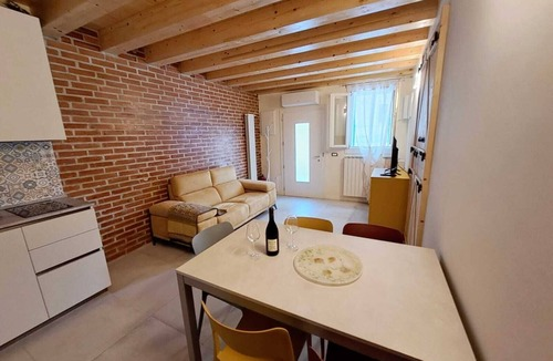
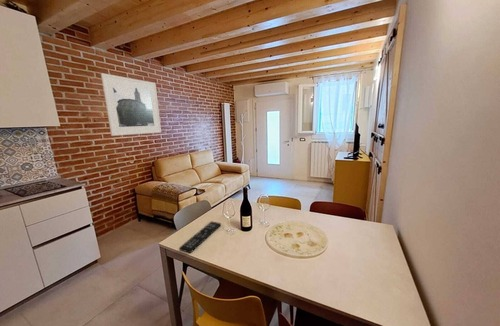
+ remote control [178,220,222,254]
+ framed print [100,73,162,137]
